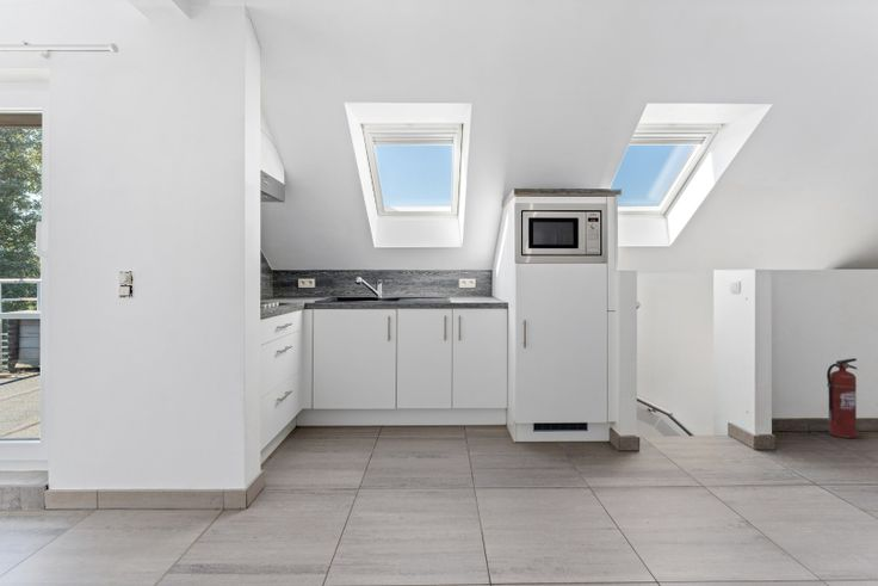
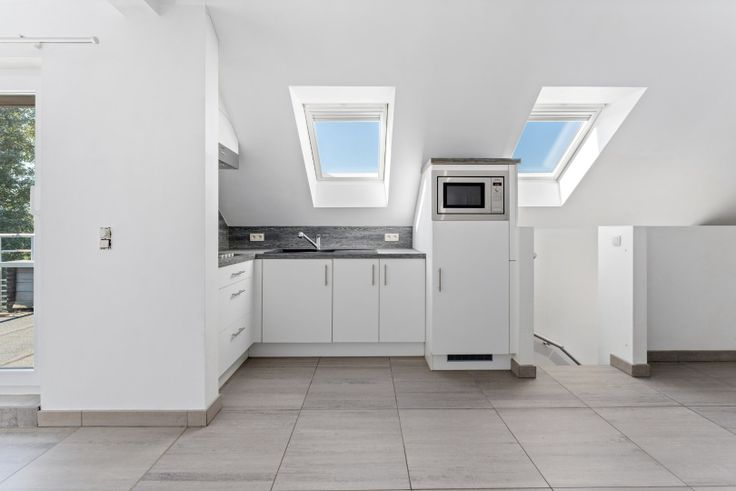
- fire extinguisher [826,357,859,439]
